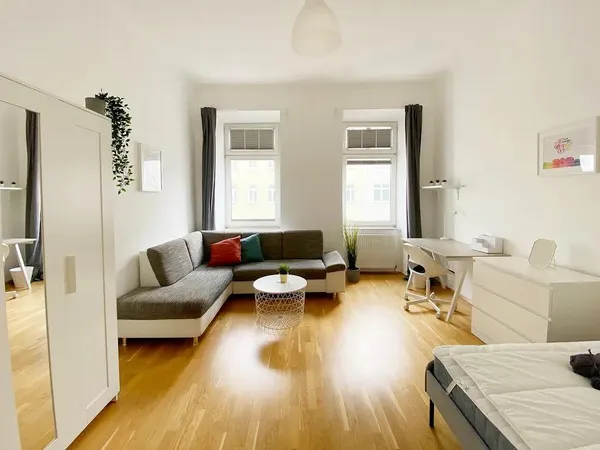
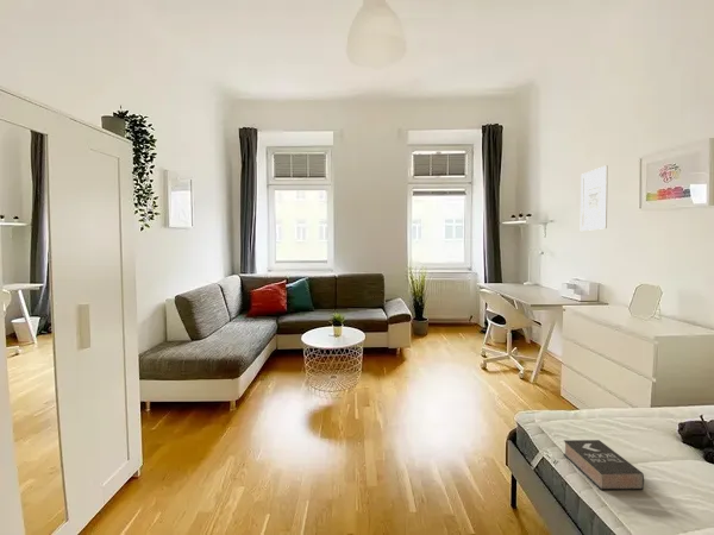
+ wall art [580,164,609,232]
+ book [563,439,645,491]
